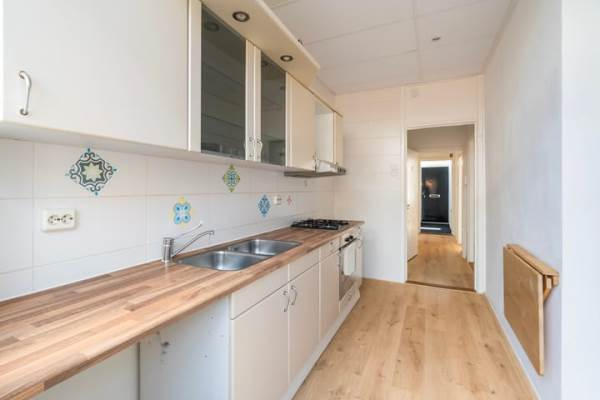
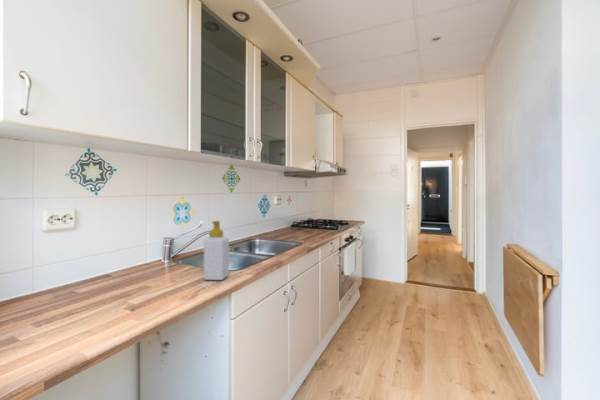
+ soap bottle [203,220,230,281]
